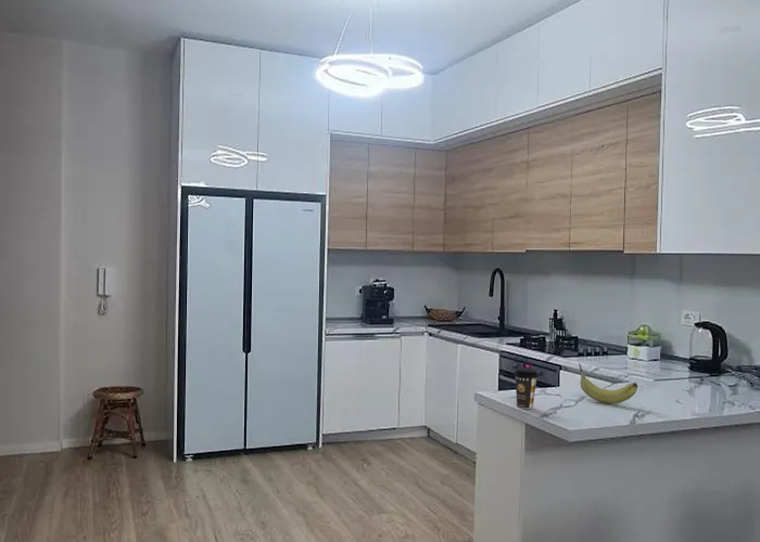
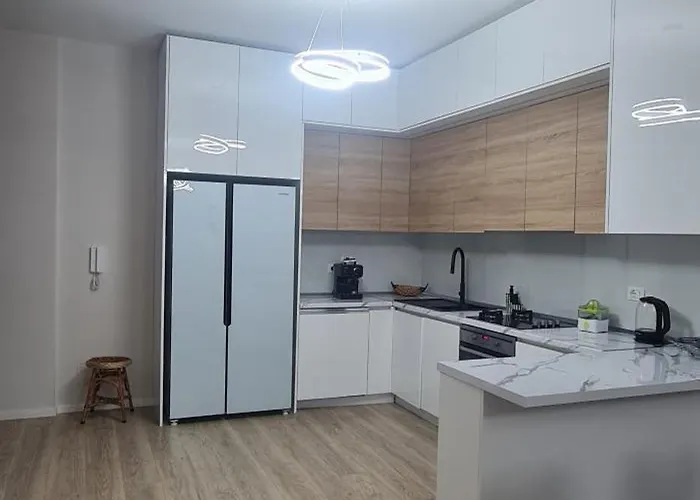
- coffee cup [512,367,540,410]
- fruit [578,362,638,404]
